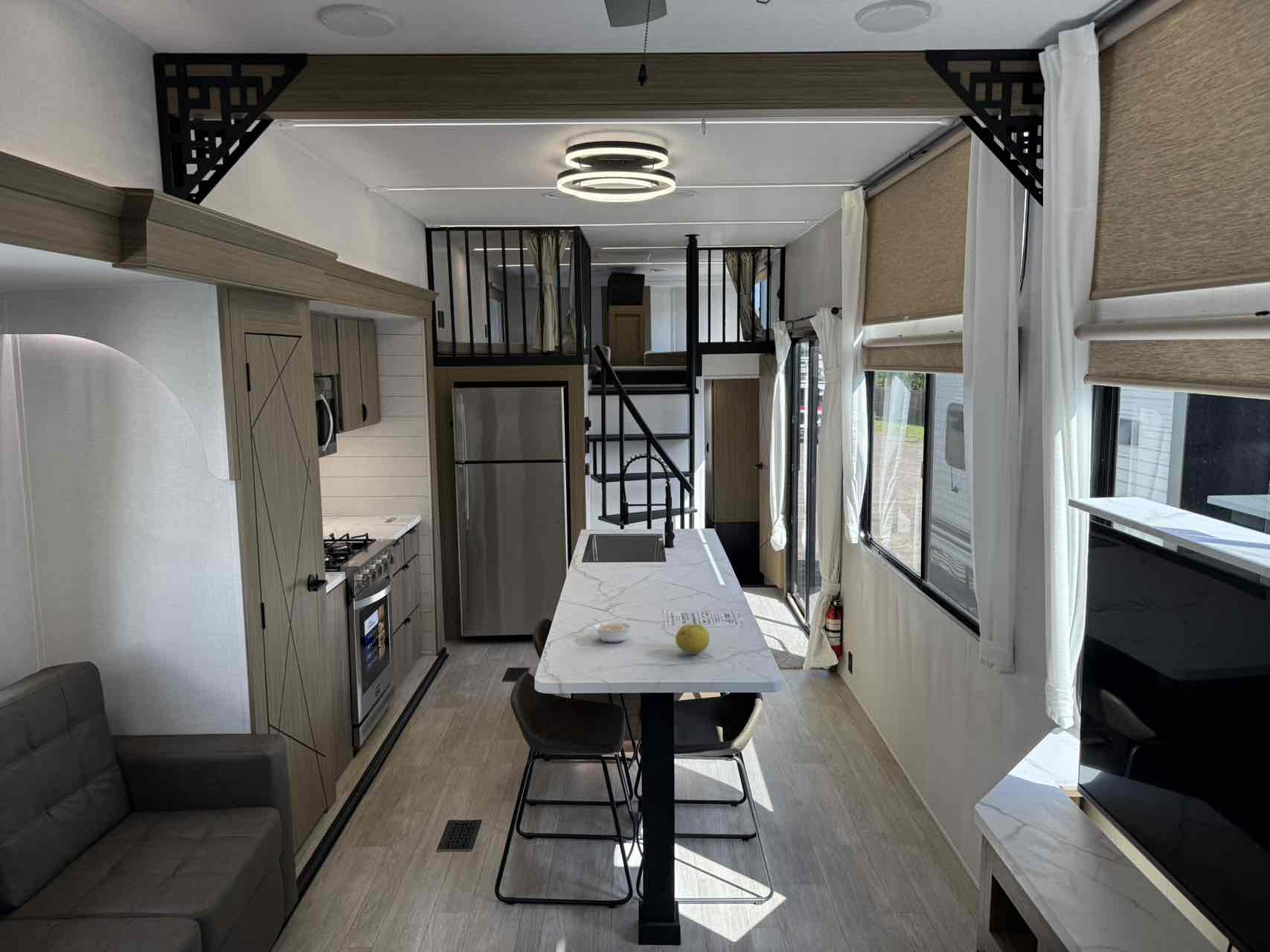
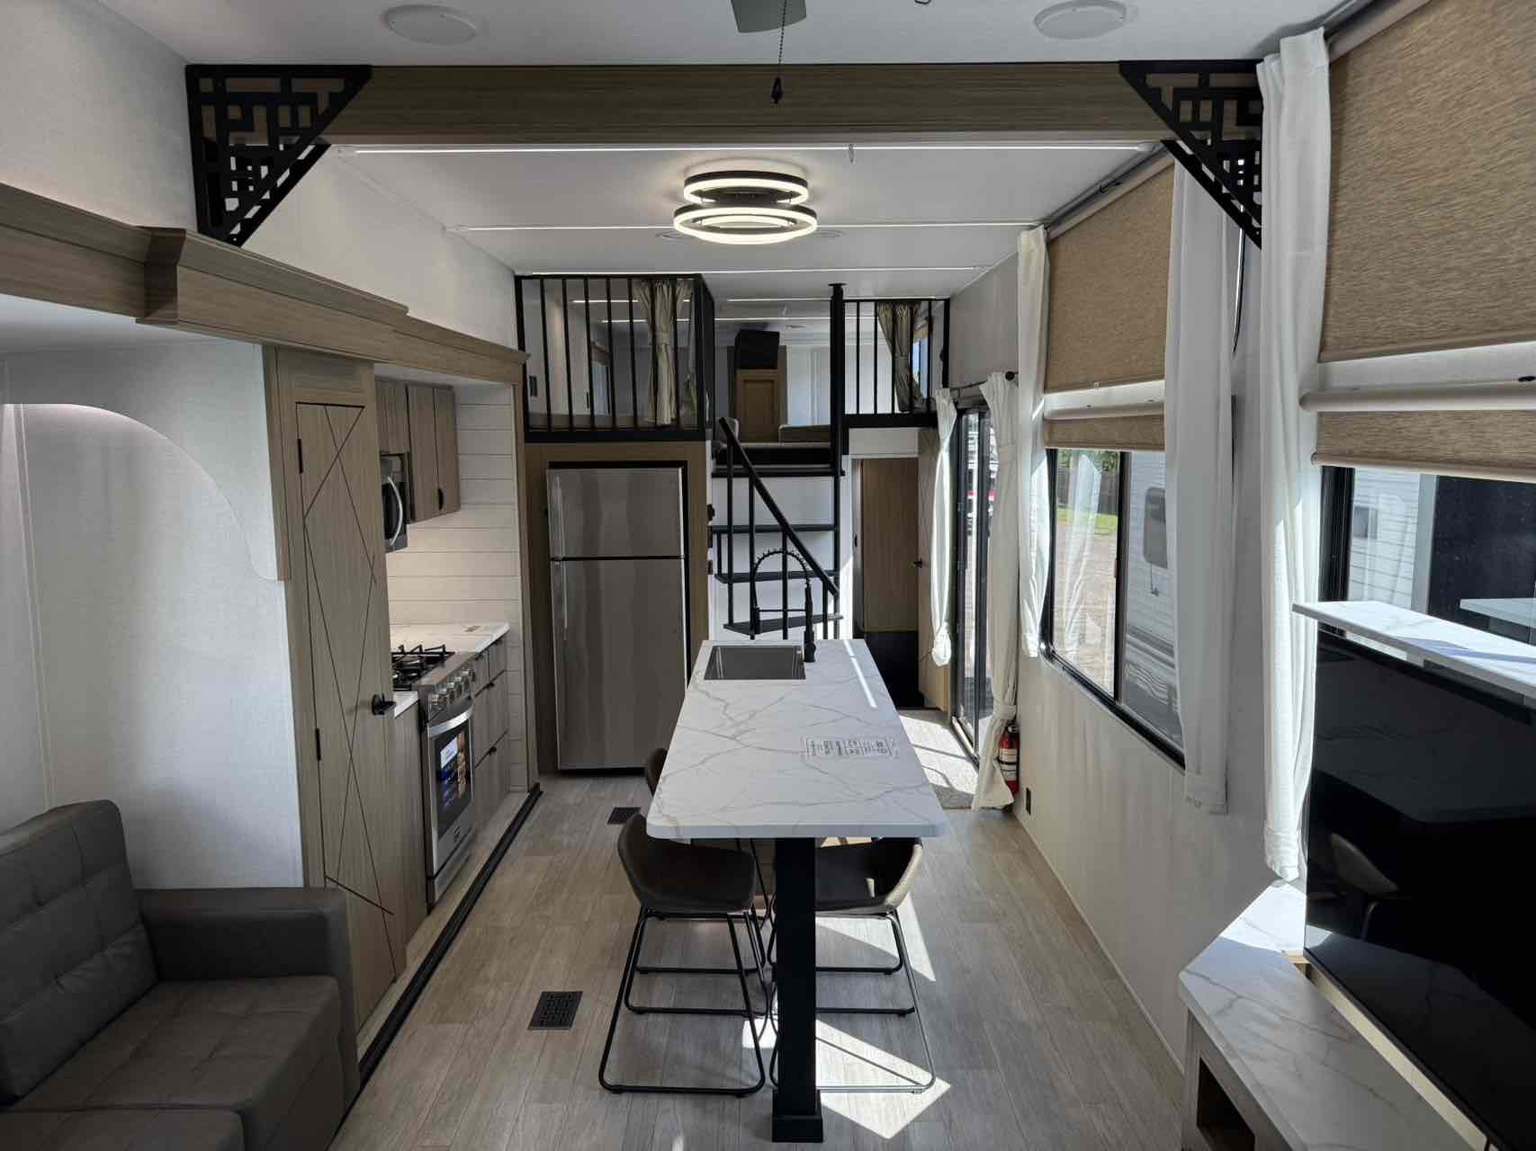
- legume [591,618,634,643]
- fruit [675,623,711,655]
